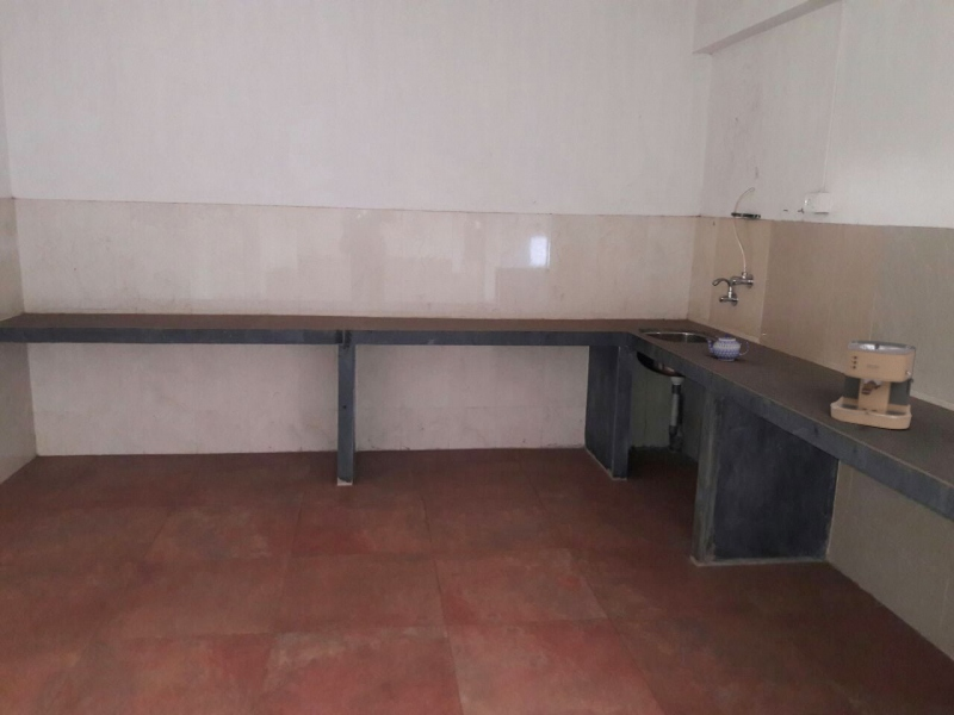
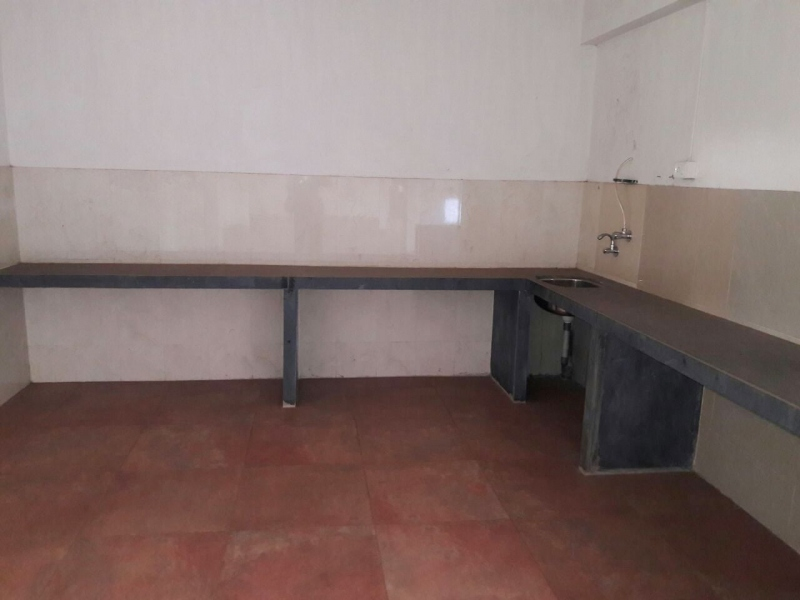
- teapot [705,332,750,362]
- coffee maker [829,338,917,430]
